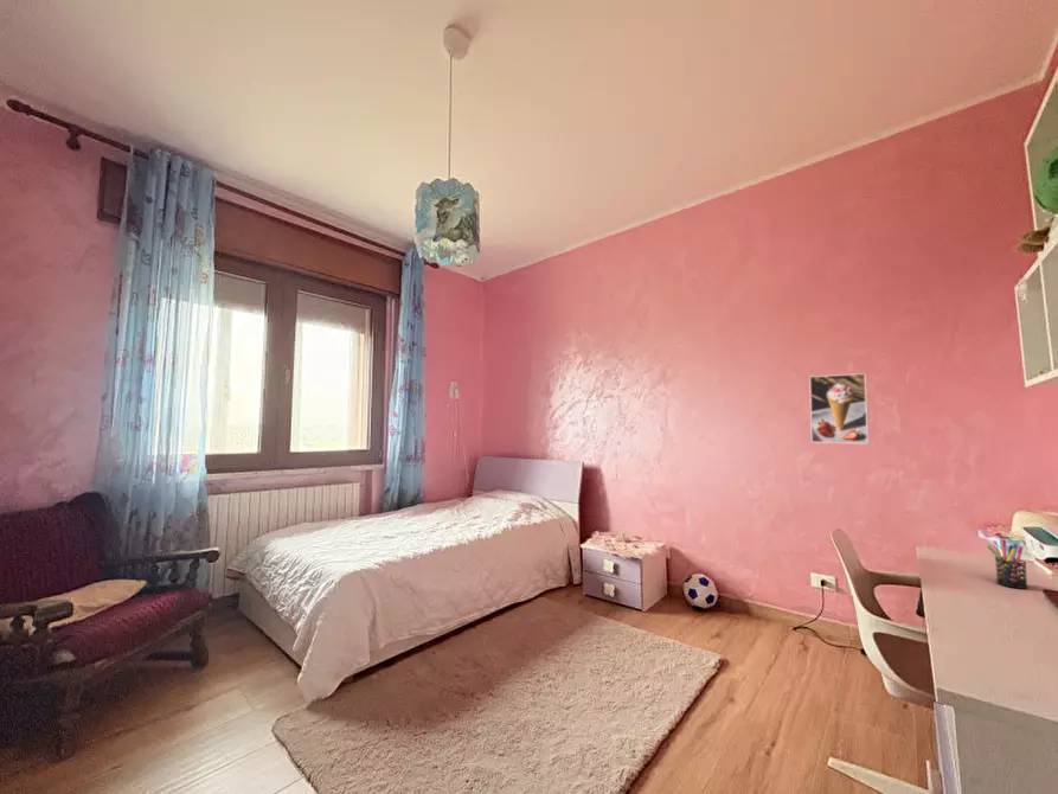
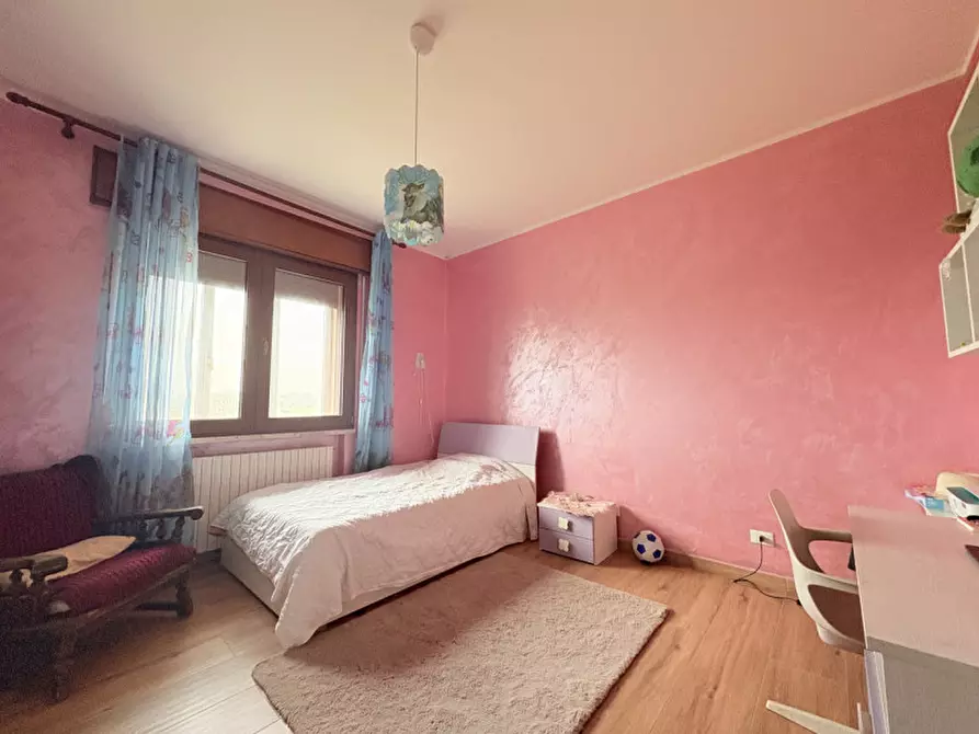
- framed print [808,372,870,446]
- pen holder [986,538,1028,590]
